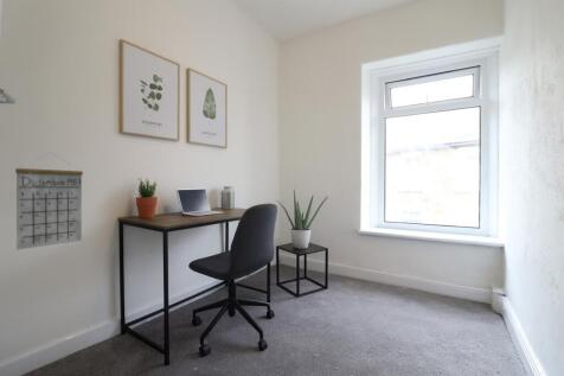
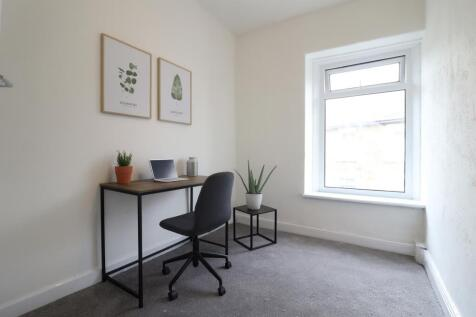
- calendar [14,152,84,251]
